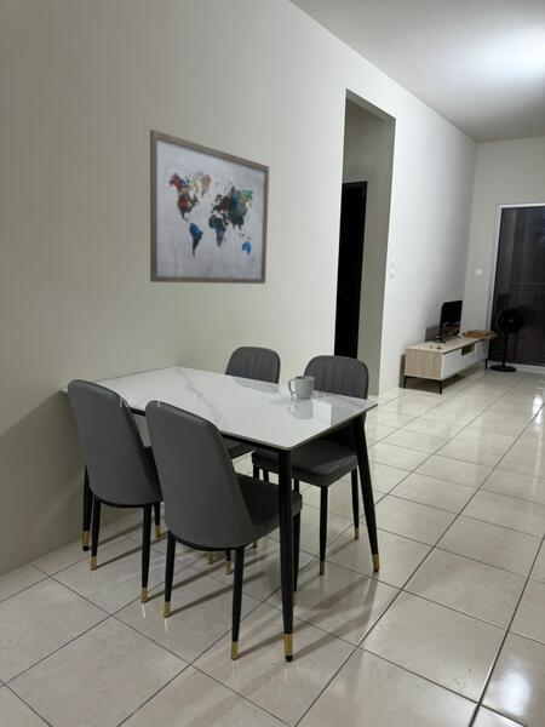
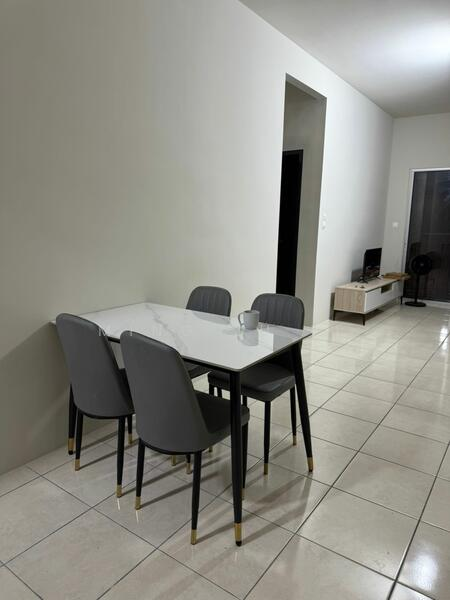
- wall art [149,128,270,285]
